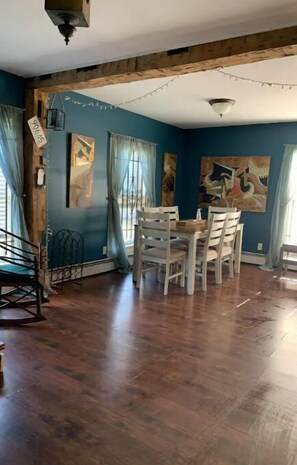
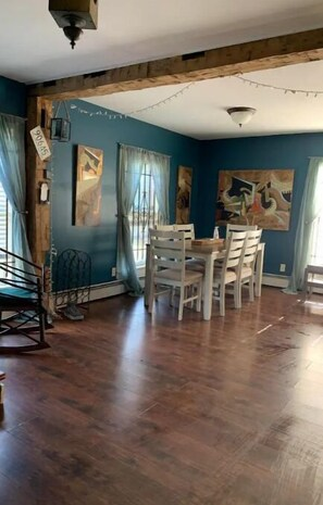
+ sneaker [63,300,85,320]
